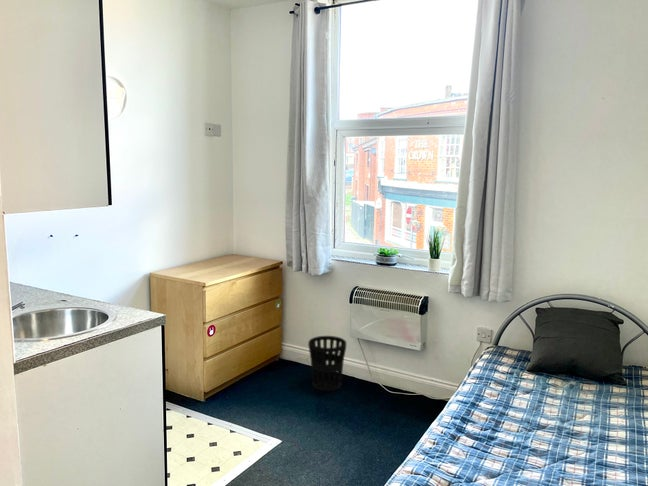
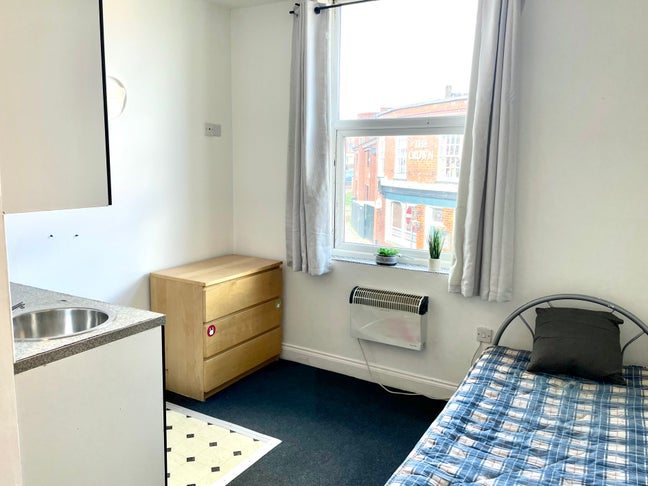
- wastebasket [307,335,347,392]
